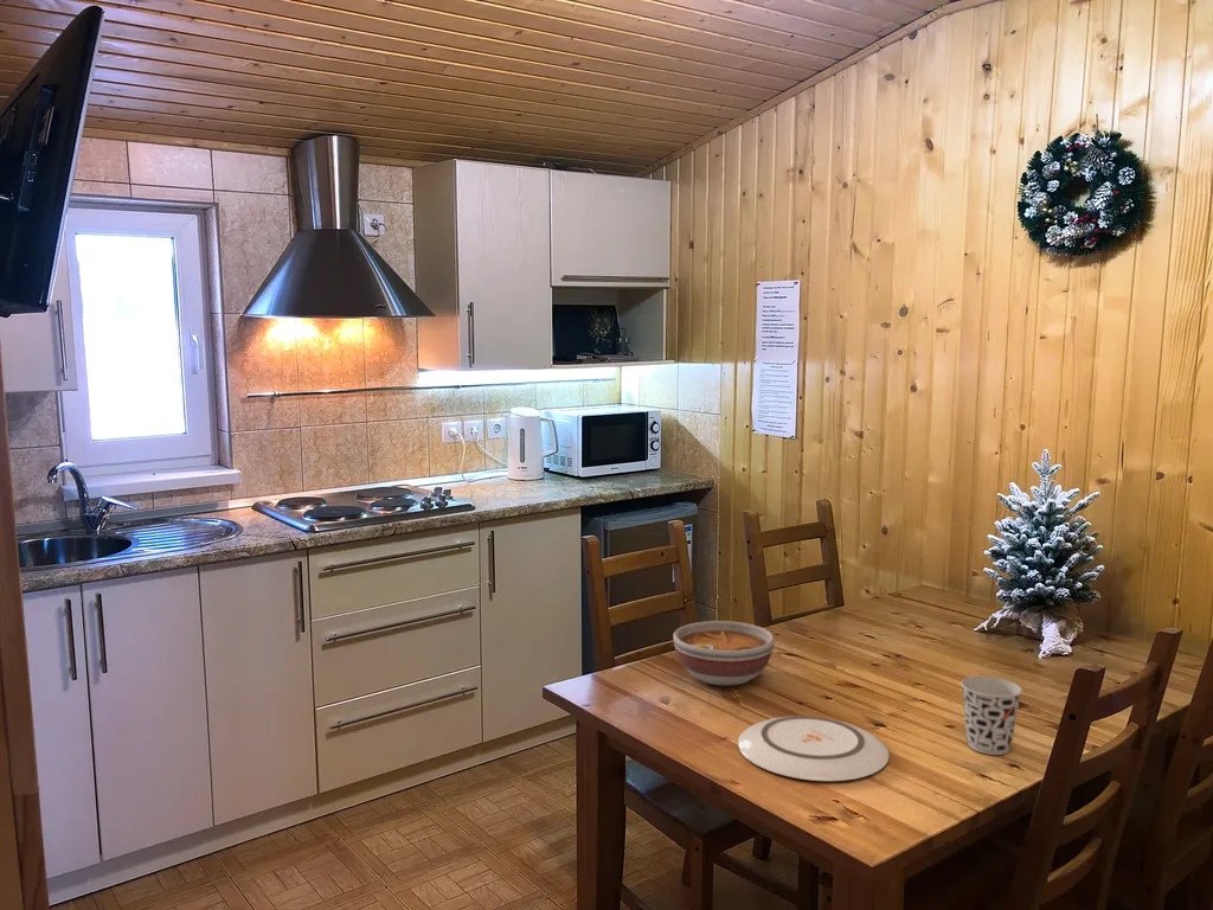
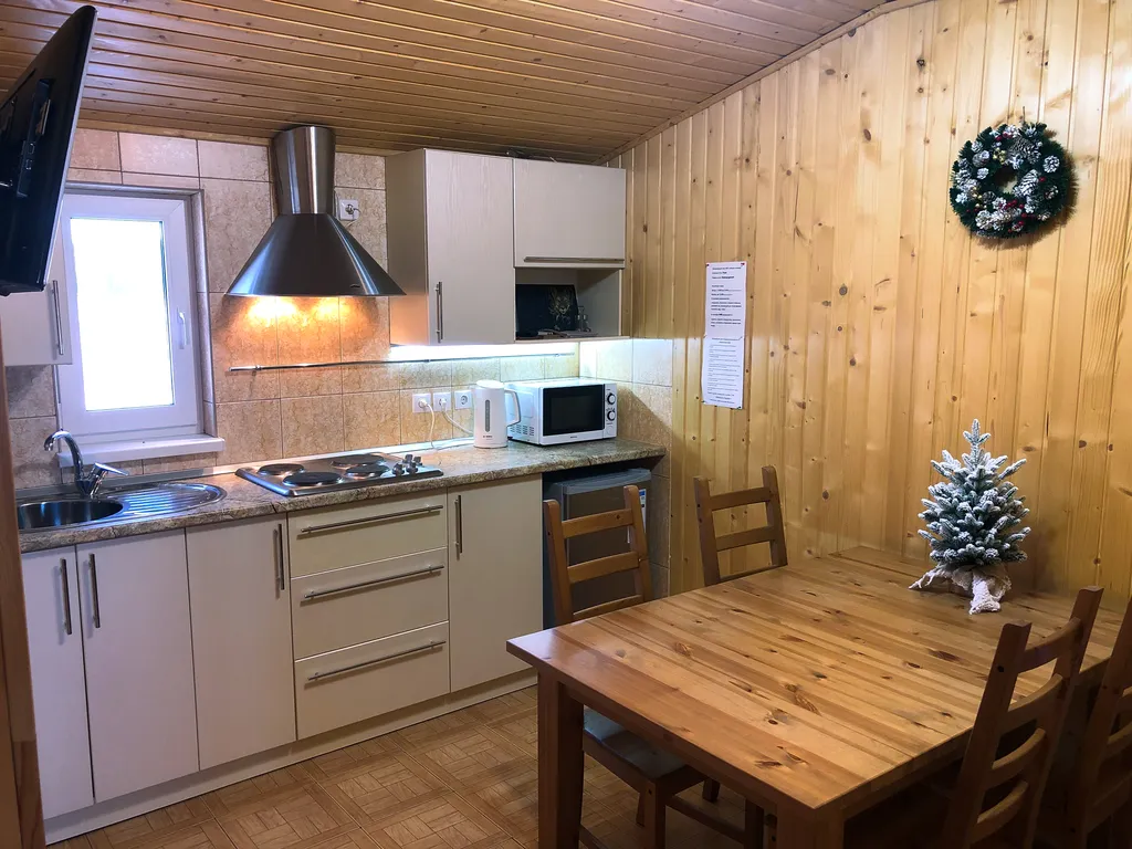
- cup [960,675,1023,756]
- plate [737,714,890,782]
- bowl [673,620,776,686]
